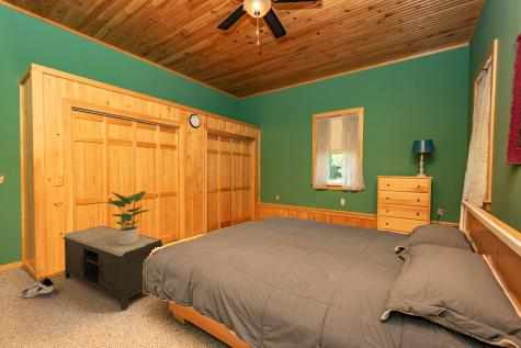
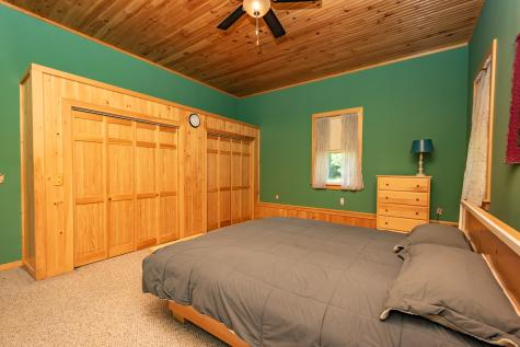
- potted plant [103,190,152,246]
- sneaker [20,277,58,299]
- bench [63,225,165,311]
